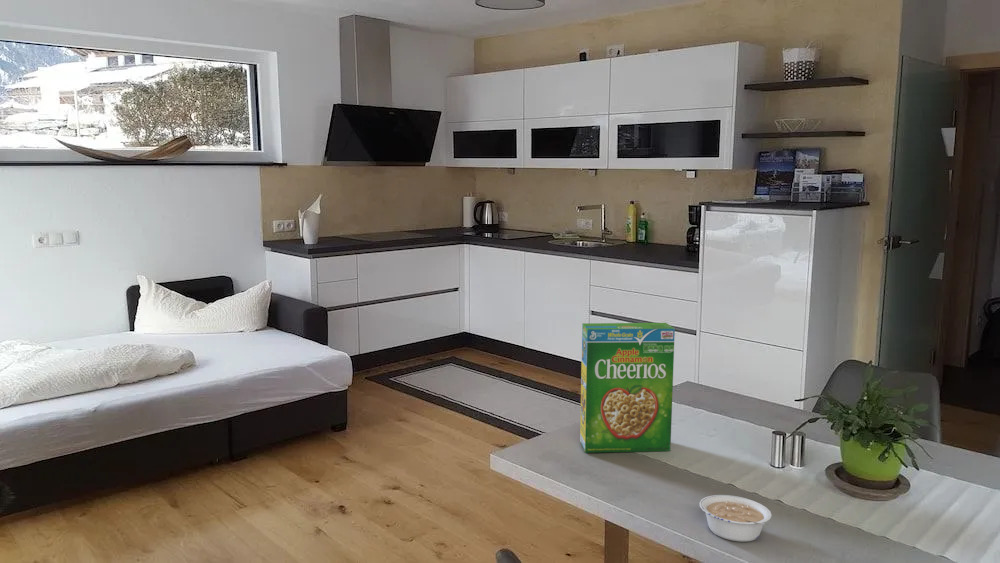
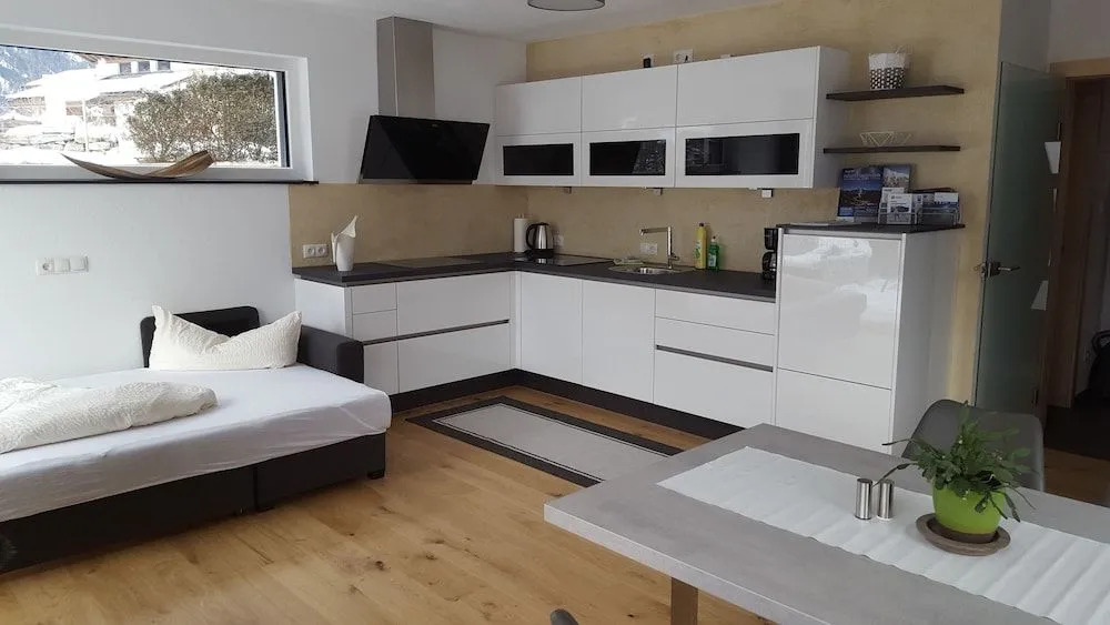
- legume [699,494,773,543]
- cereal box [579,322,676,454]
